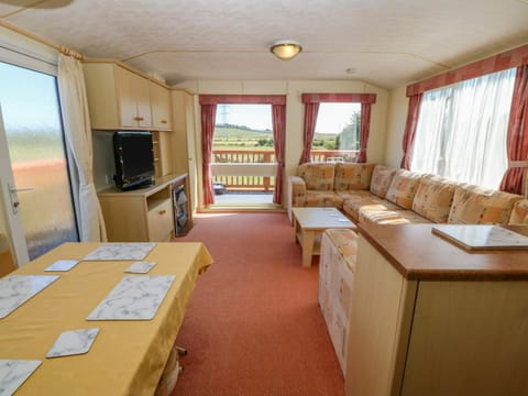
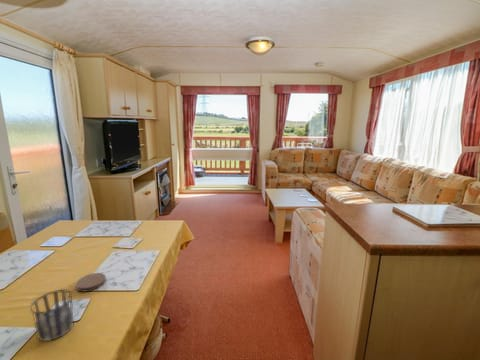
+ coaster [75,272,107,292]
+ cup [29,289,74,342]
